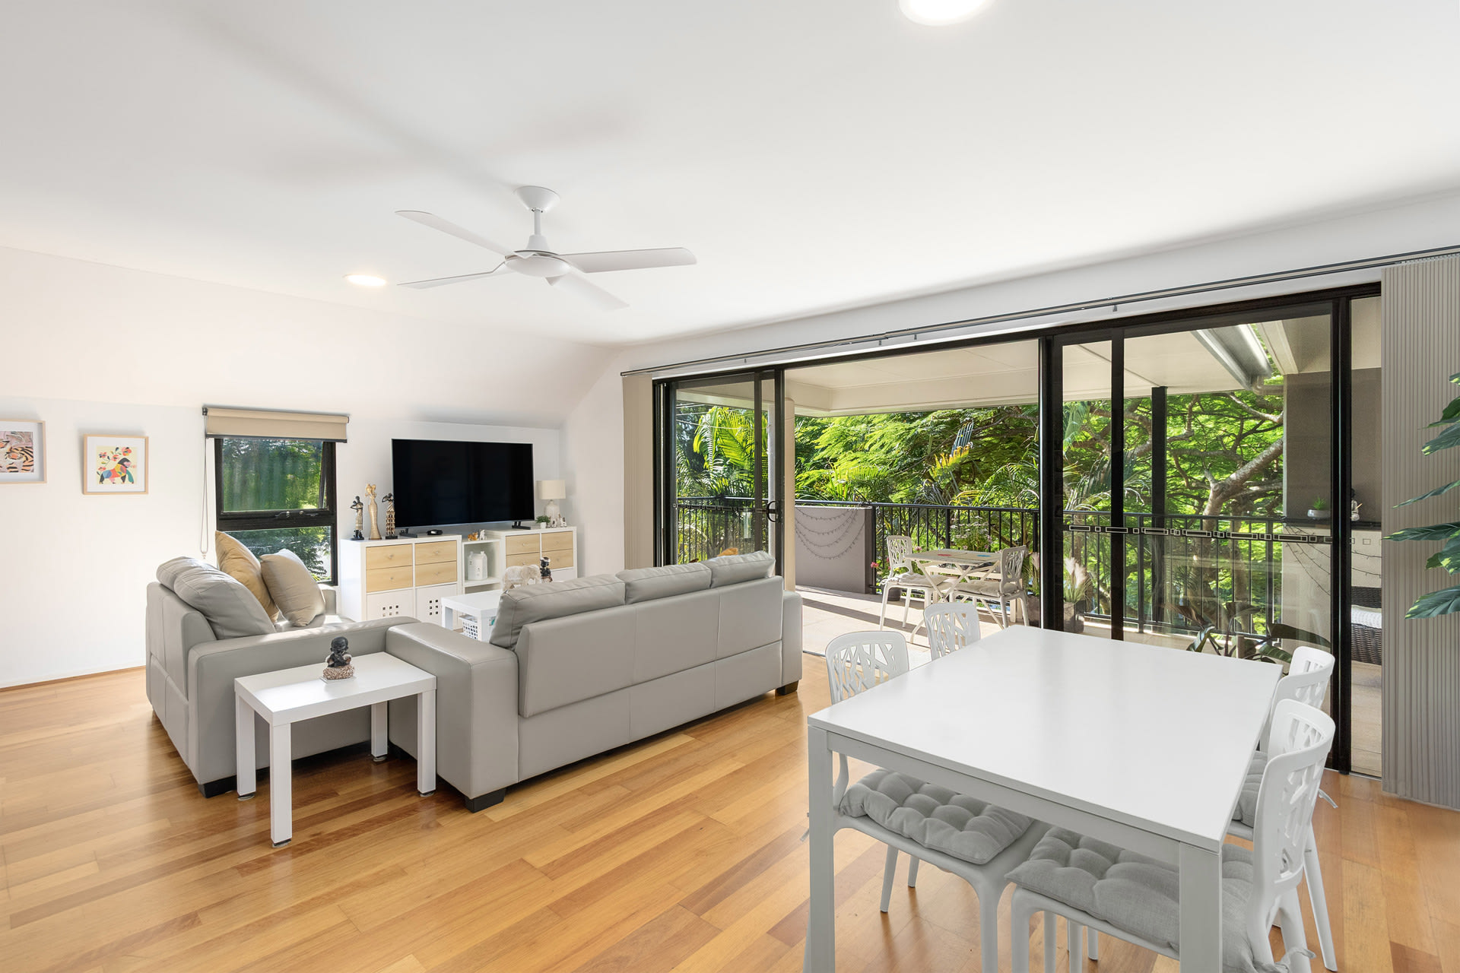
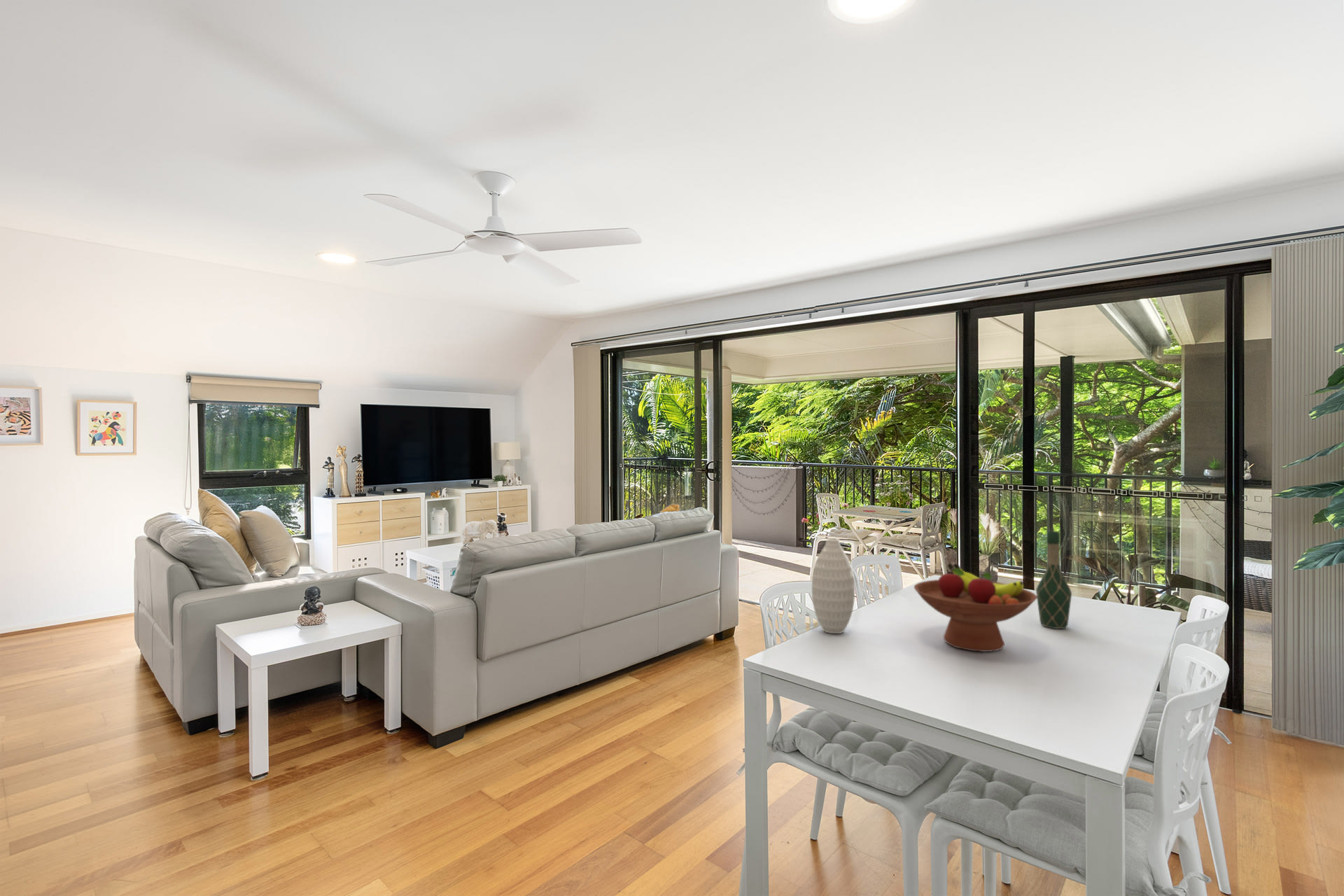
+ fruit bowl [914,562,1037,652]
+ vase [811,538,855,634]
+ wine bottle [1035,531,1072,629]
